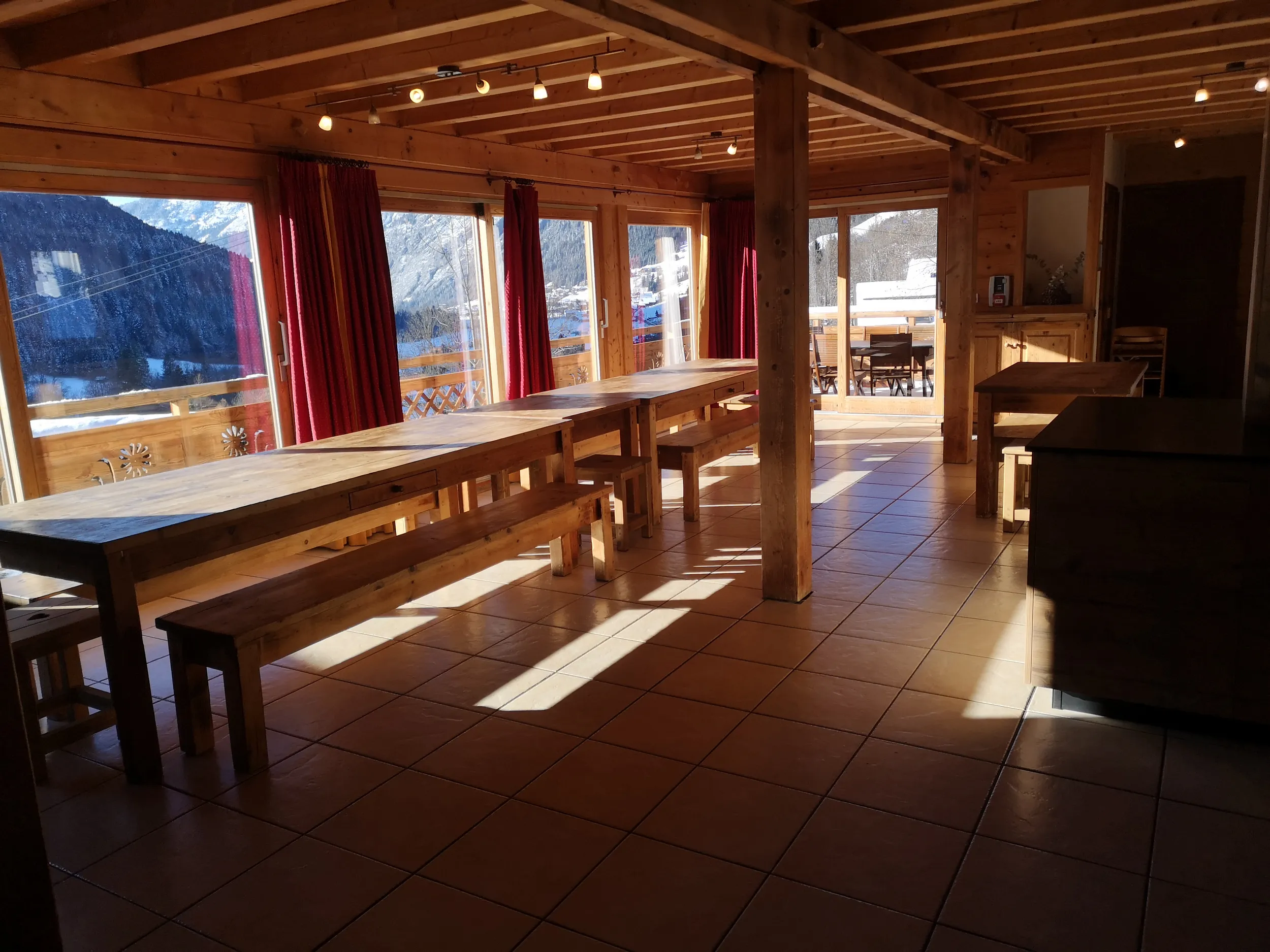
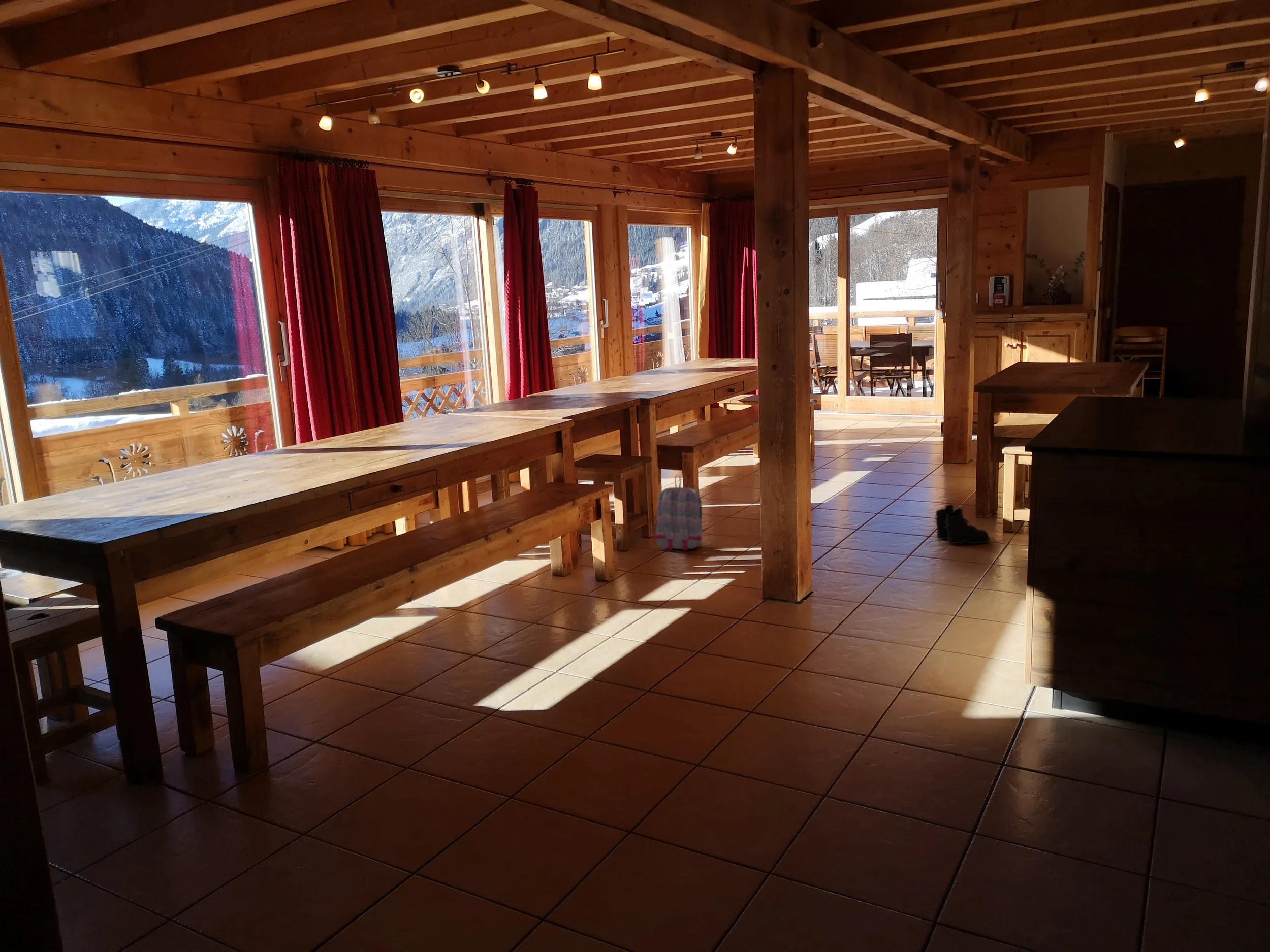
+ boots [934,504,991,544]
+ backpack [651,475,703,551]
